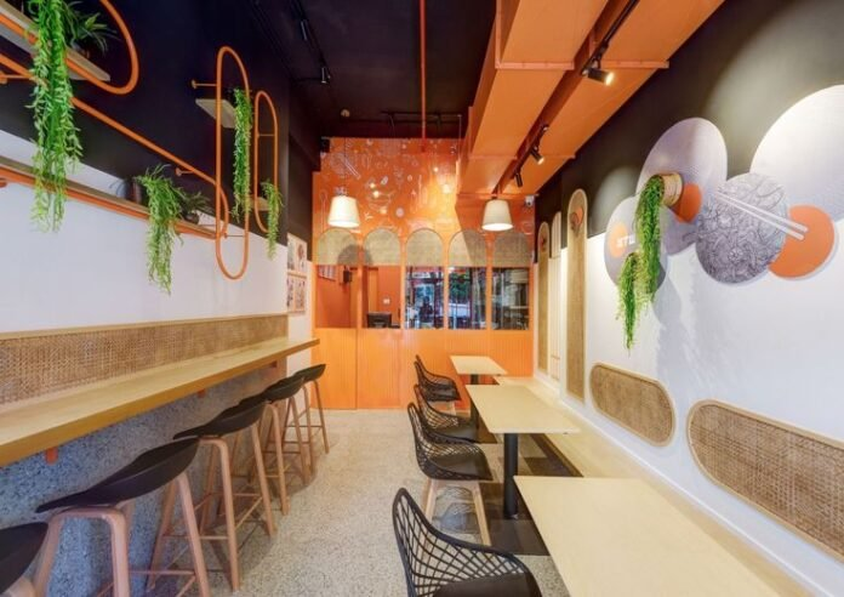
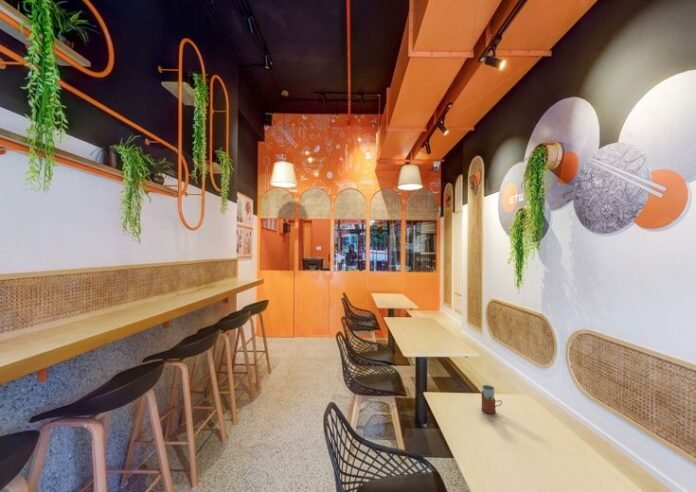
+ drinking glass [480,384,503,415]
